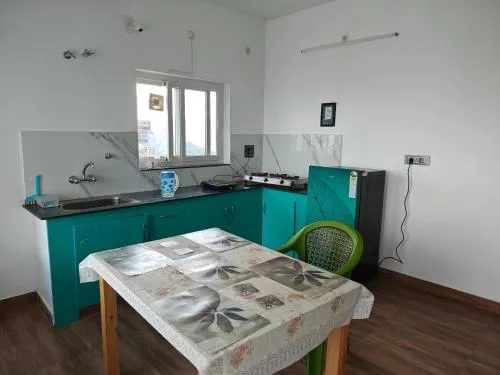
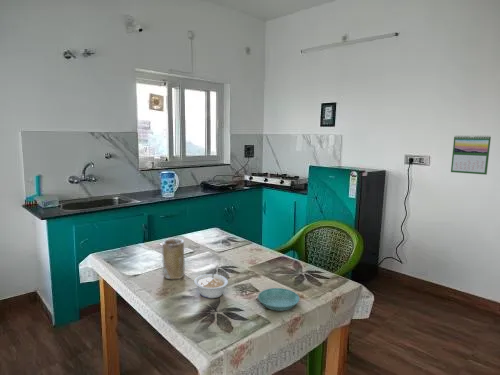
+ saucer [257,287,300,312]
+ legume [193,268,229,299]
+ calendar [450,134,492,176]
+ mug [161,238,186,280]
